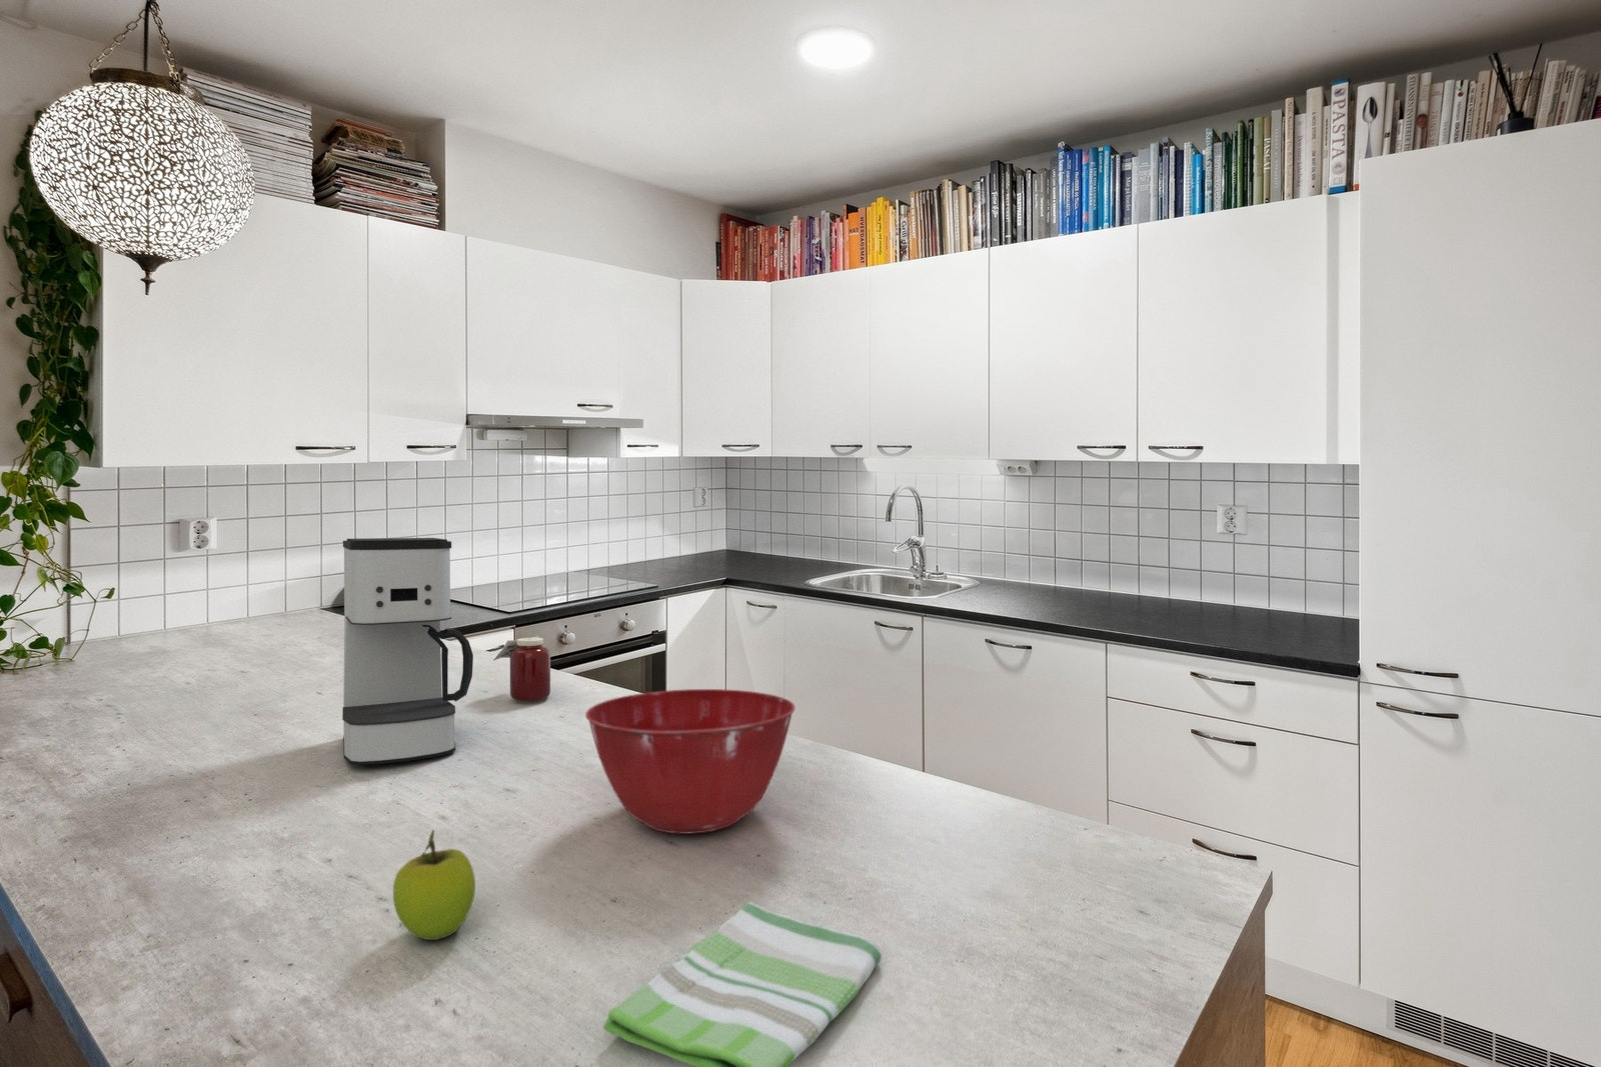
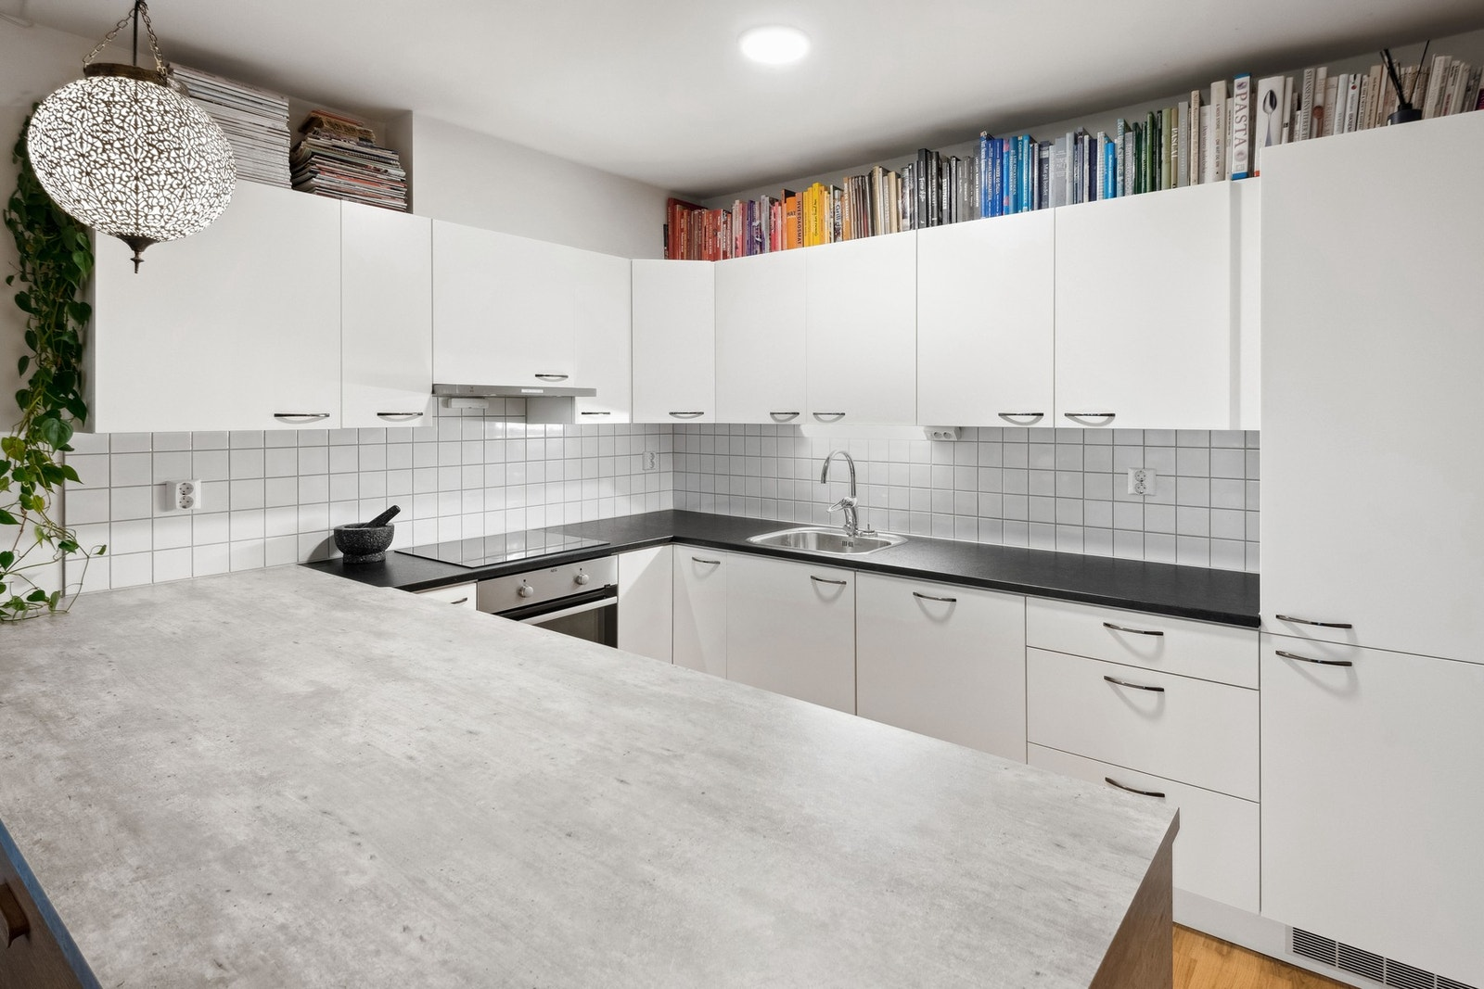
- fruit [392,829,476,941]
- jar [493,635,552,701]
- dish towel [603,901,883,1067]
- coffee maker [341,537,474,766]
- mixing bowl [585,688,797,835]
